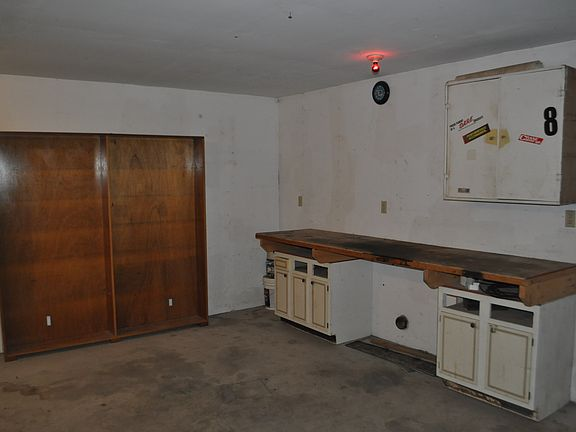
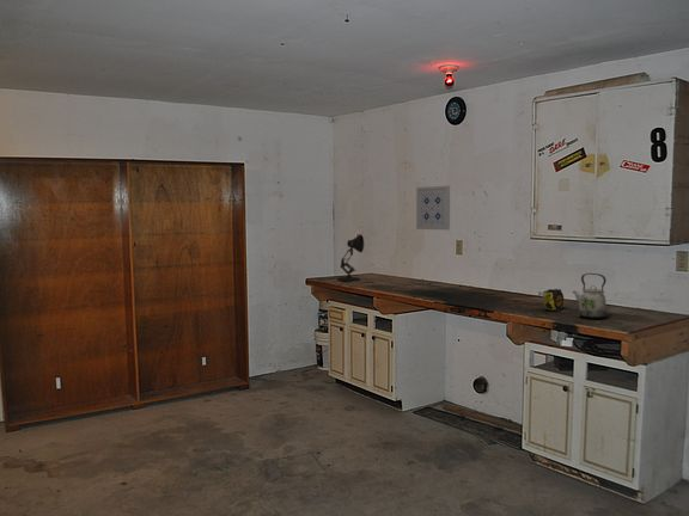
+ desk lamp [337,234,365,282]
+ kettle [571,272,608,320]
+ wall art [415,185,451,231]
+ tape measure [537,288,565,312]
